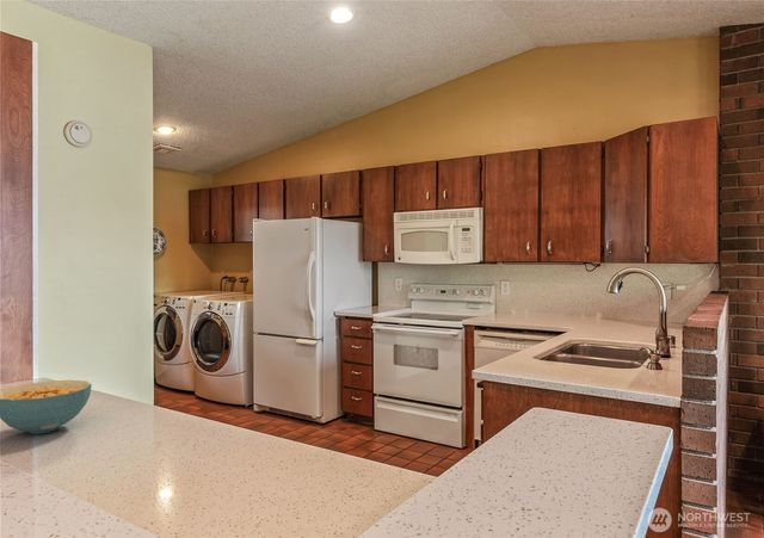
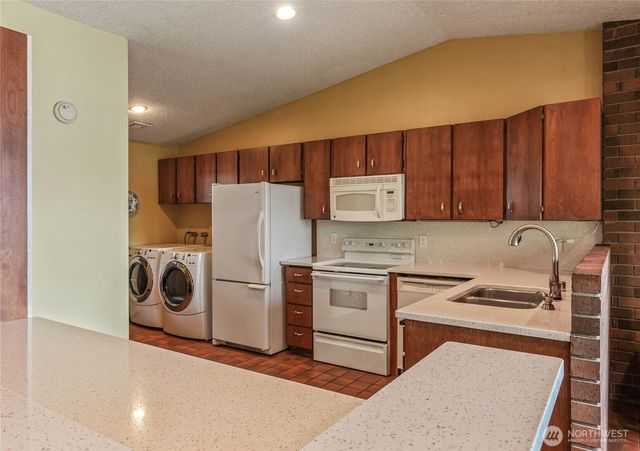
- cereal bowl [0,379,93,435]
